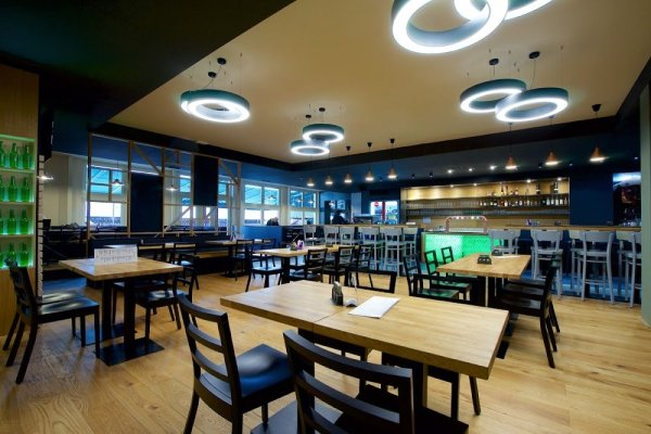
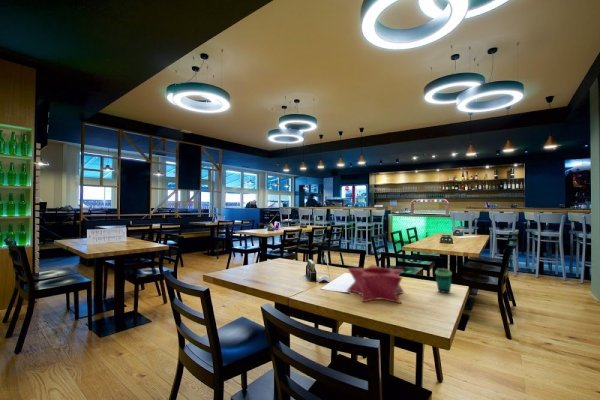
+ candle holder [346,263,405,305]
+ cup [434,267,453,294]
